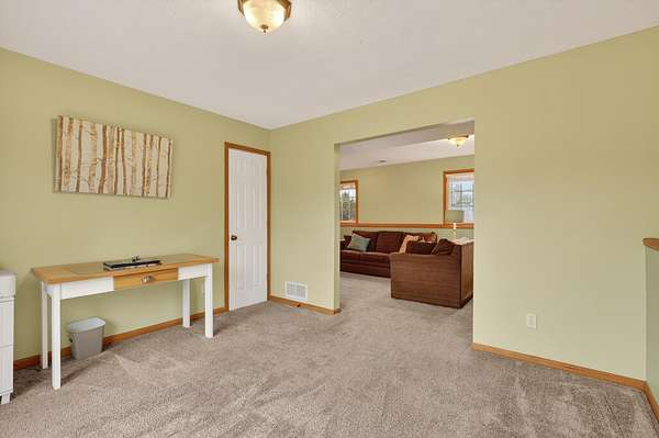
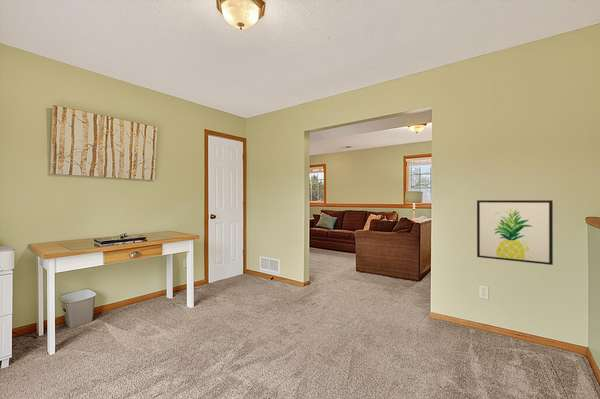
+ wall art [476,199,554,266]
